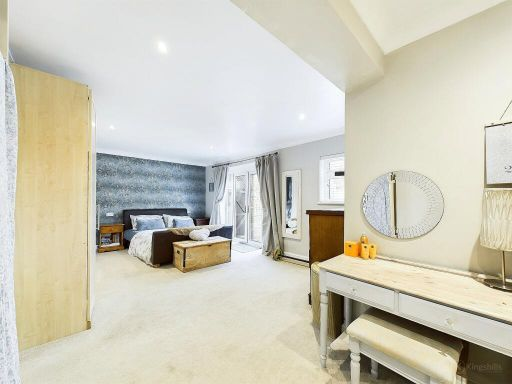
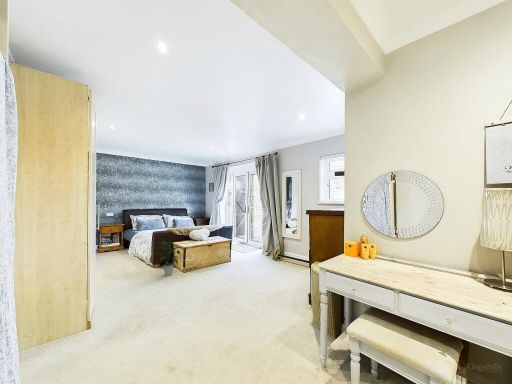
+ indoor plant [152,239,181,277]
